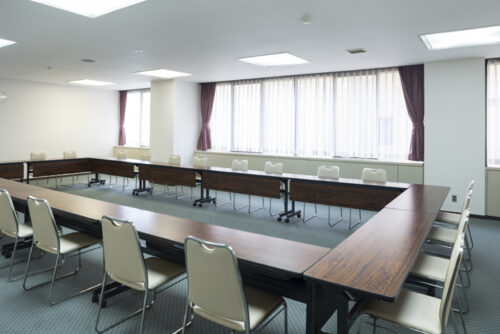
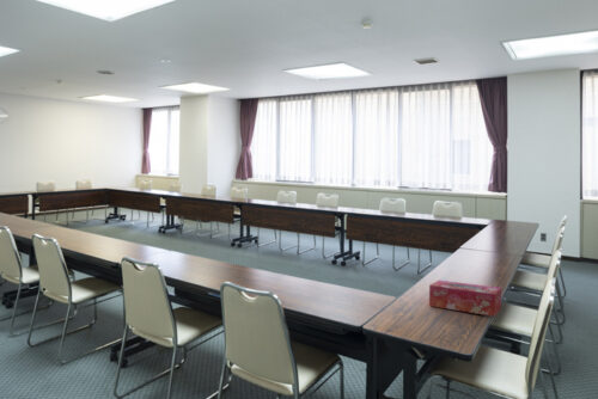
+ tissue box [428,280,502,318]
